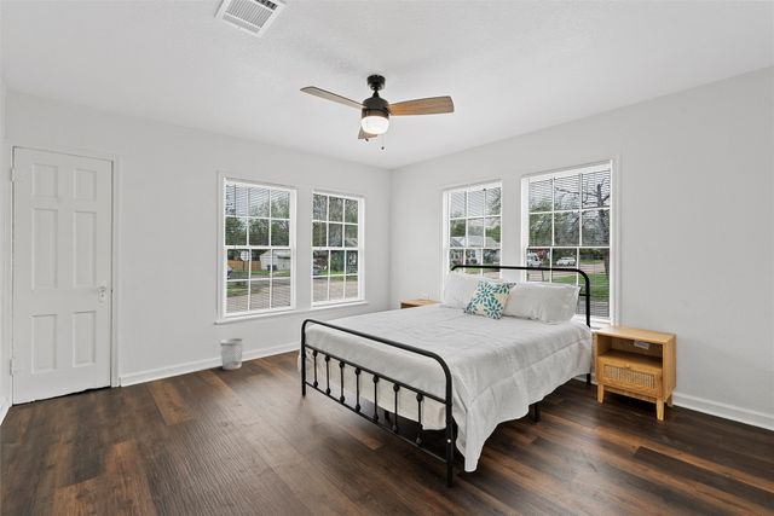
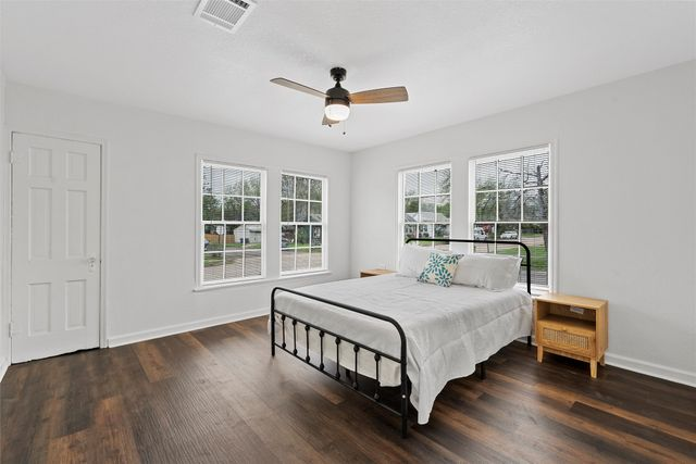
- wastebasket [219,337,244,371]
